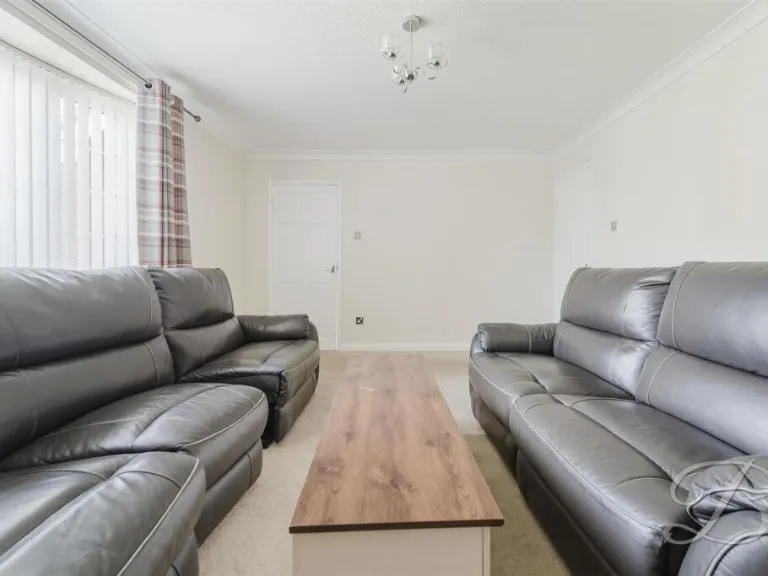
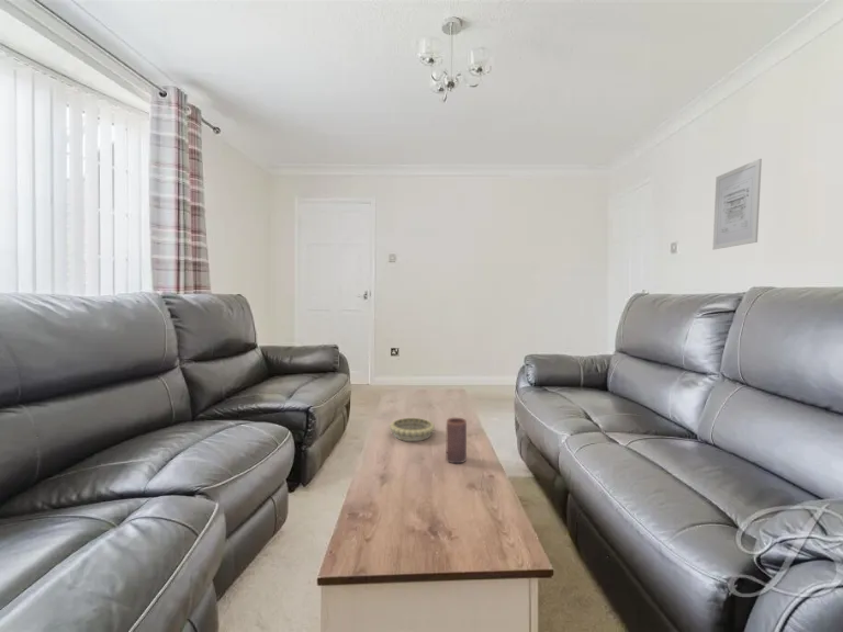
+ decorative bowl [389,417,436,442]
+ wall art [711,158,763,250]
+ candle [446,417,468,464]
